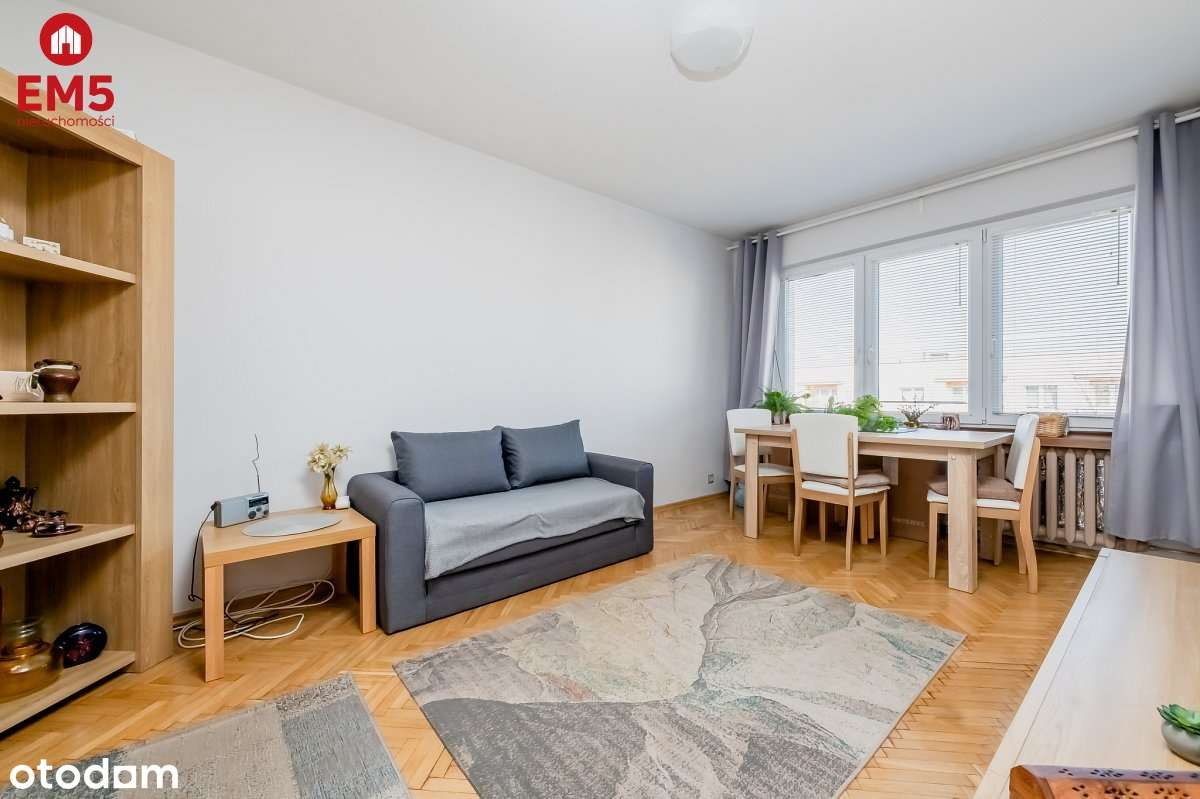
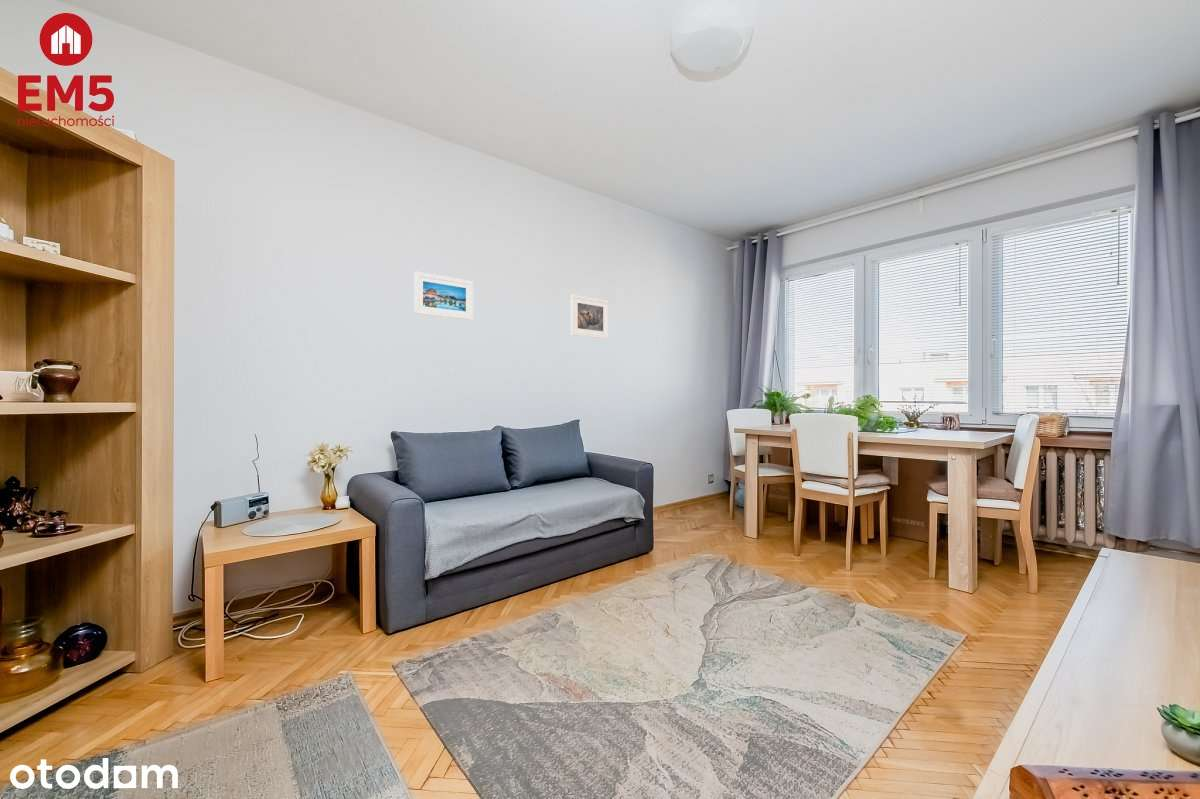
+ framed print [413,271,474,321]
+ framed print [570,293,610,340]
